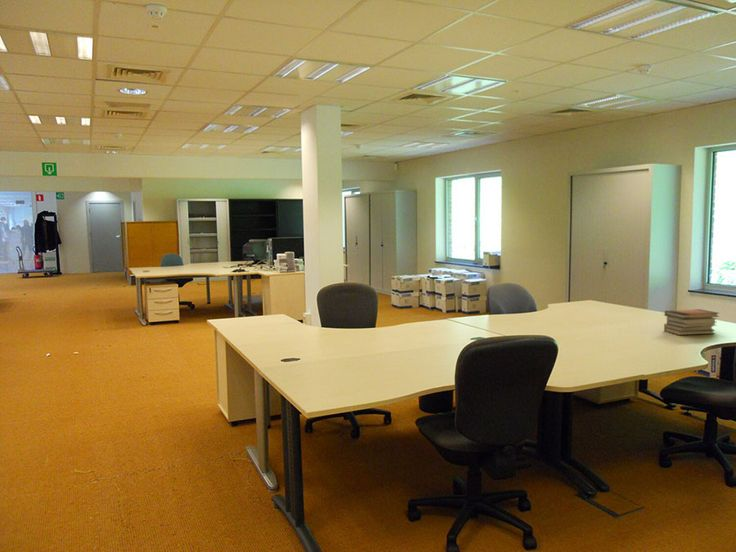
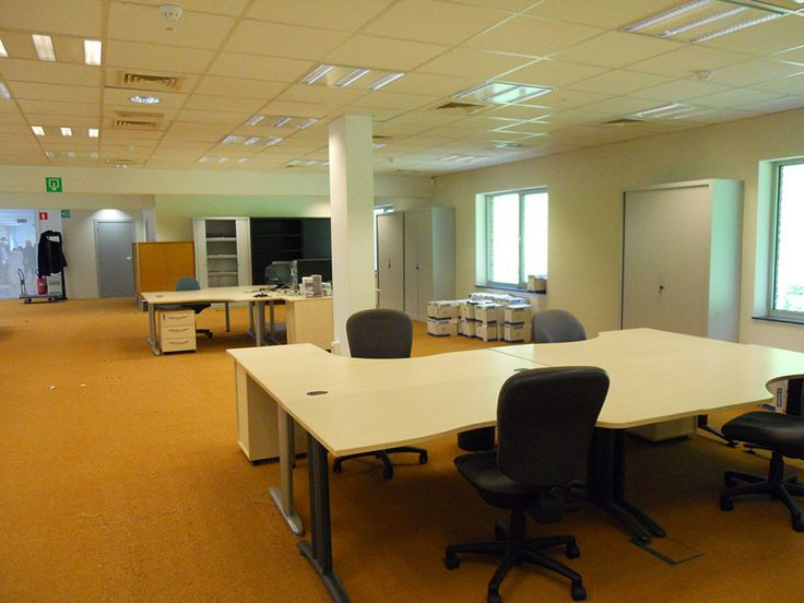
- book stack [663,308,720,336]
